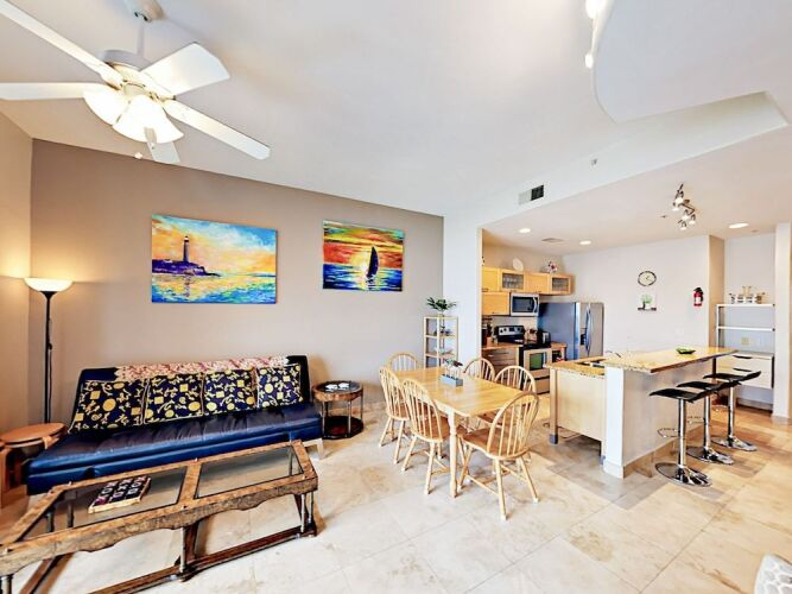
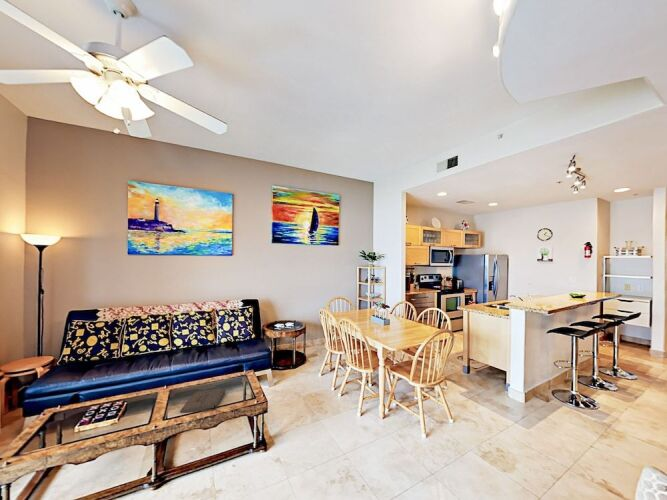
+ pizza box [179,386,227,414]
